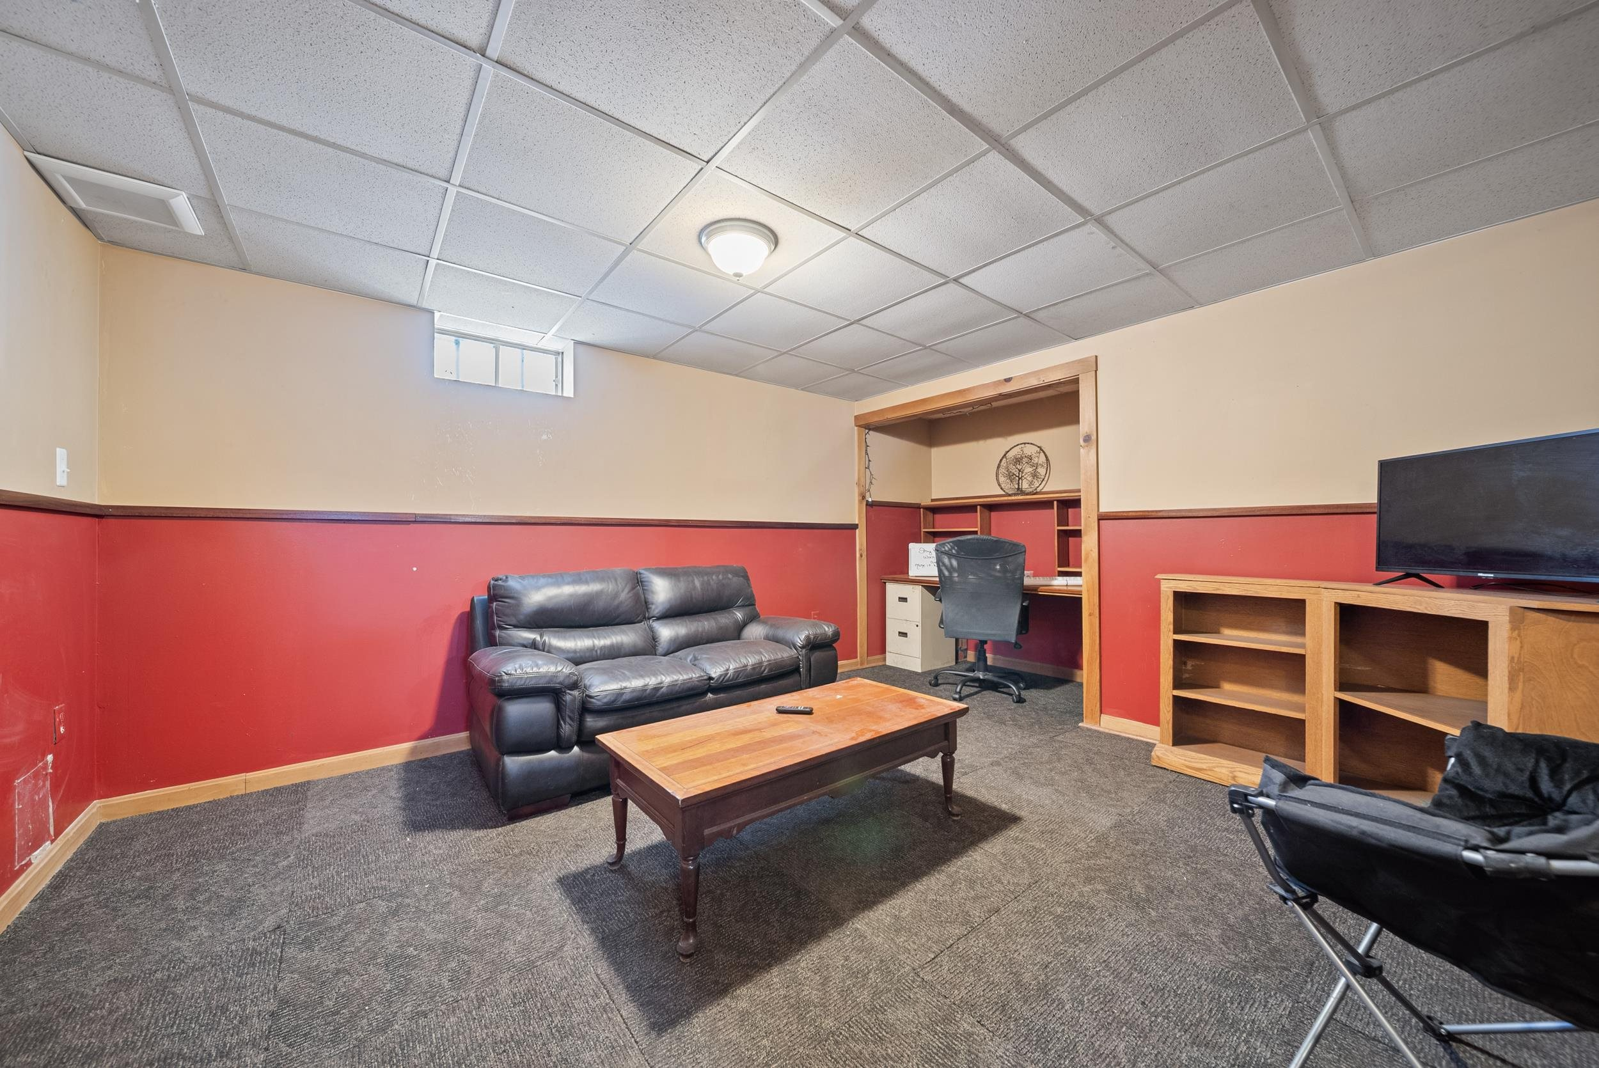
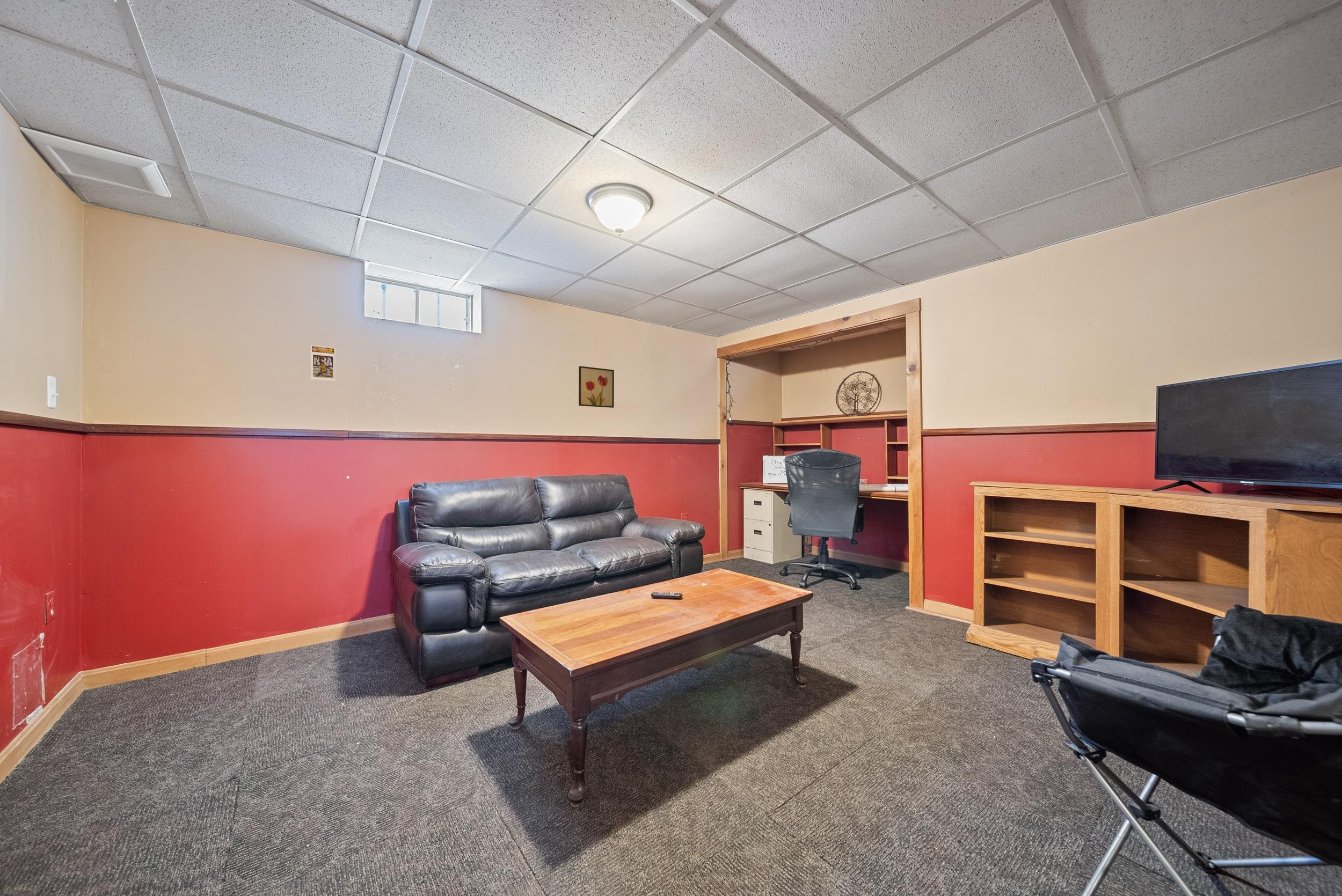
+ trading card display case [310,344,336,382]
+ wall art [578,365,615,408]
